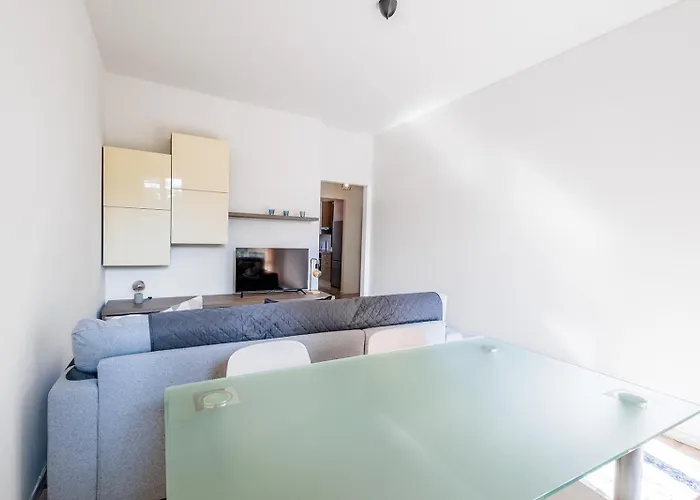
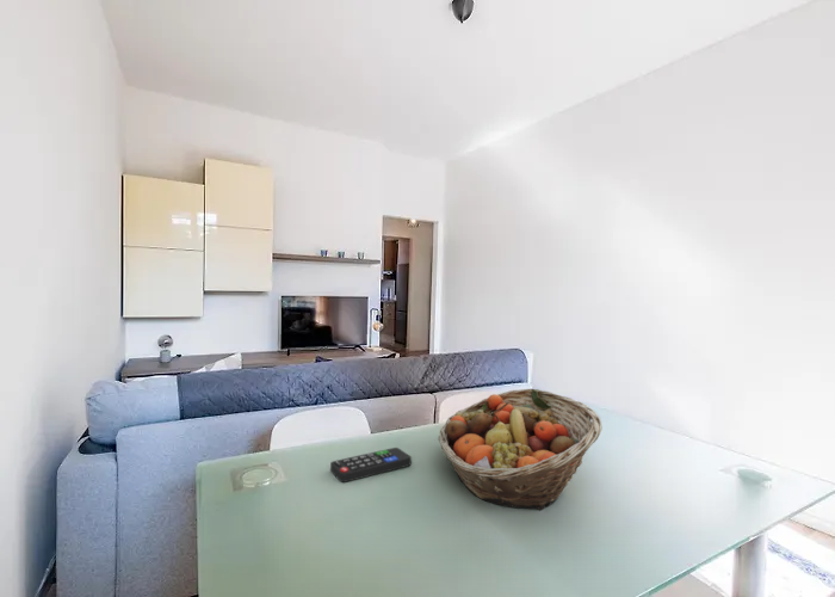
+ remote control [329,447,413,484]
+ fruit basket [438,388,604,511]
